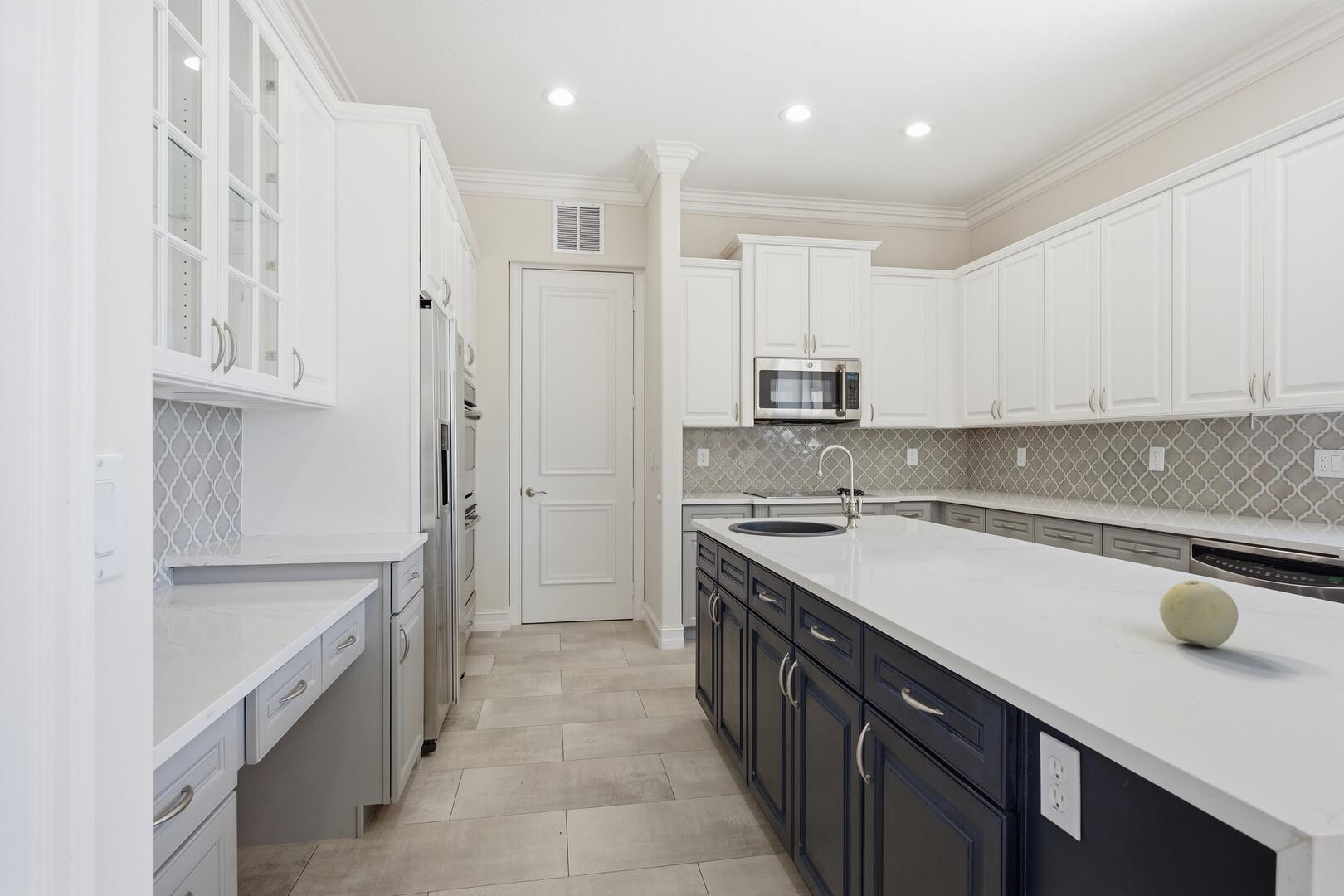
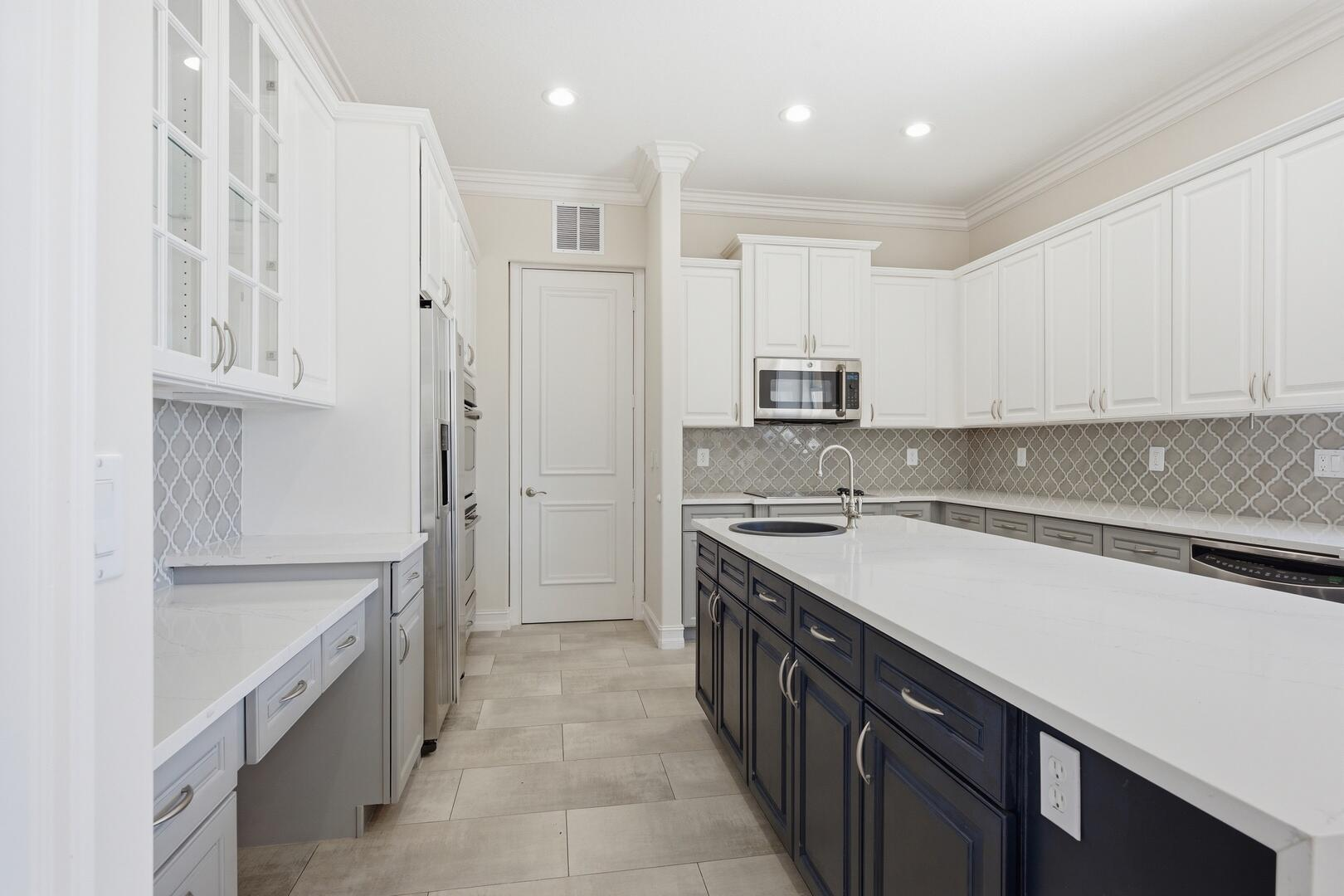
- fruit [1159,579,1239,648]
